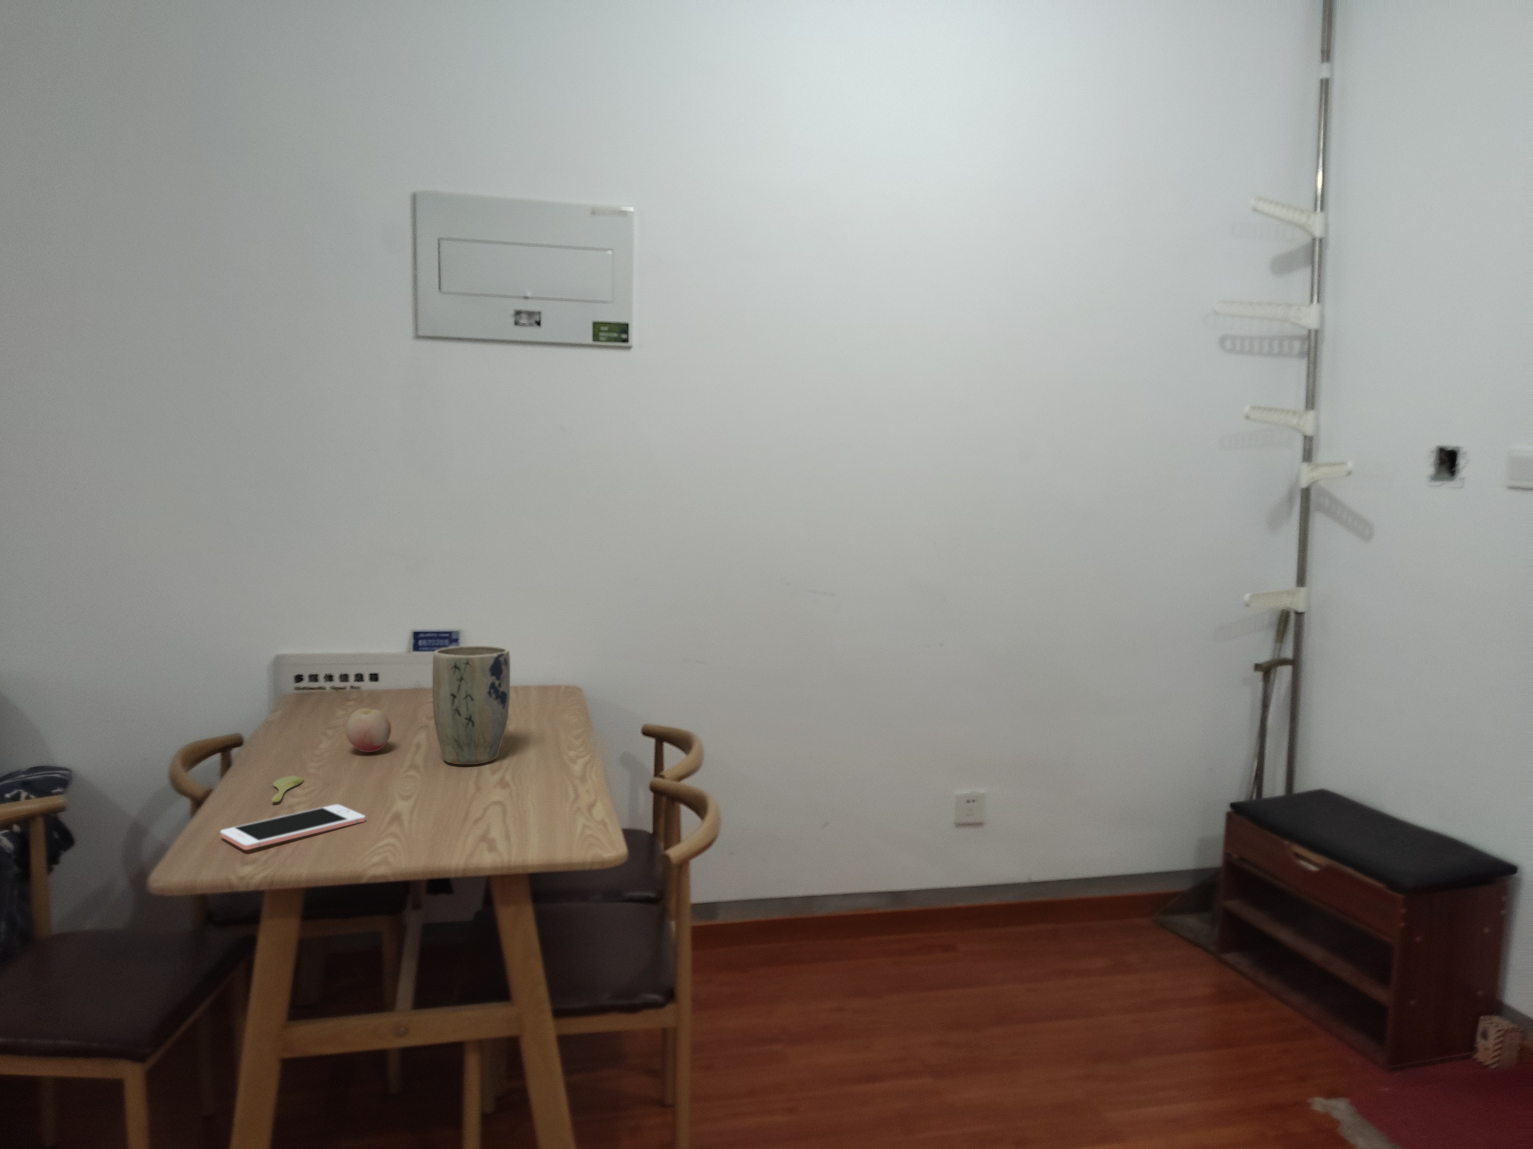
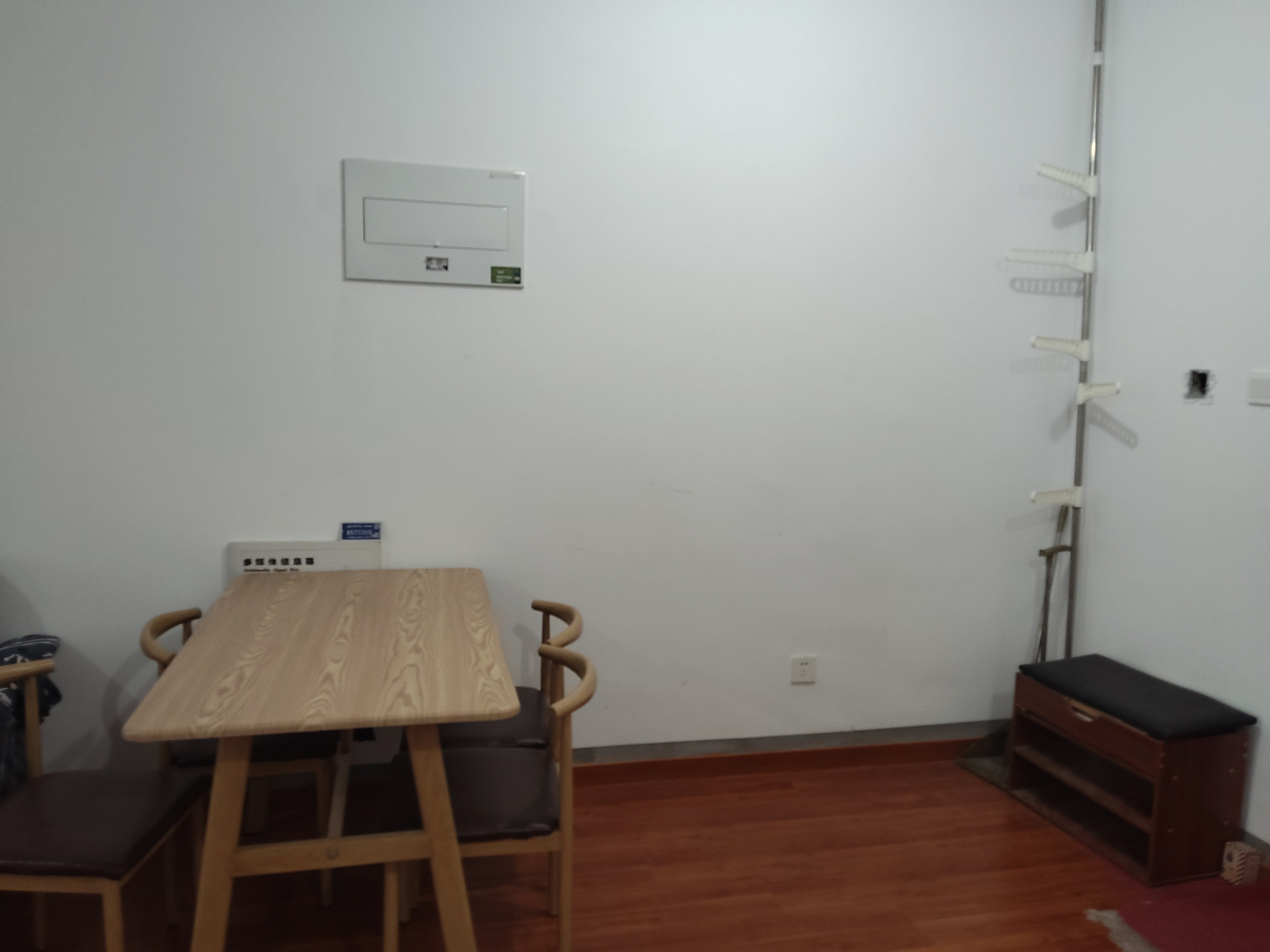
- cell phone [220,804,366,850]
- fruit [345,707,391,752]
- plant pot [432,645,511,765]
- spoon [270,775,304,803]
